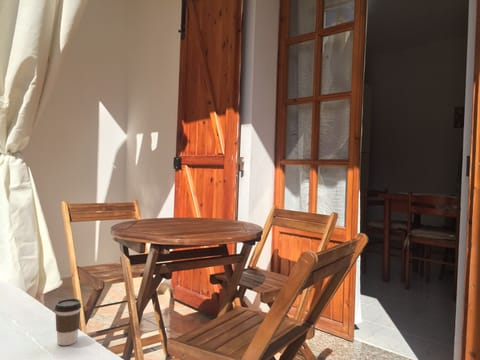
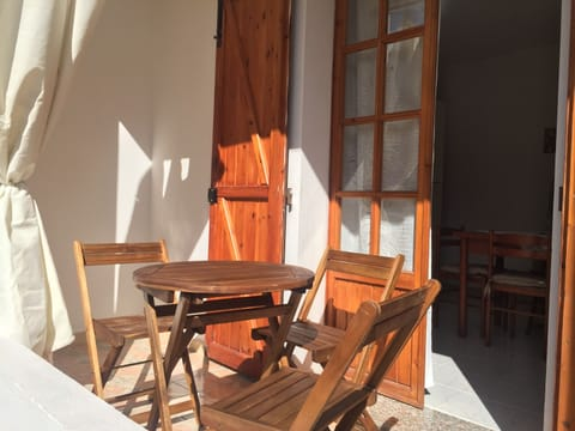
- coffee cup [54,298,82,346]
